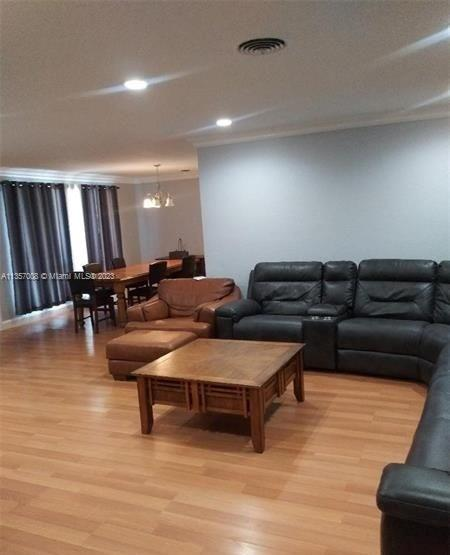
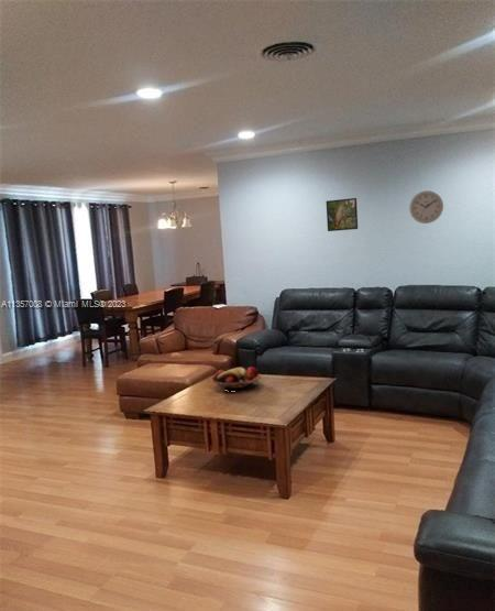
+ fruit basket [211,365,262,390]
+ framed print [326,197,359,232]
+ wall clock [408,189,444,225]
